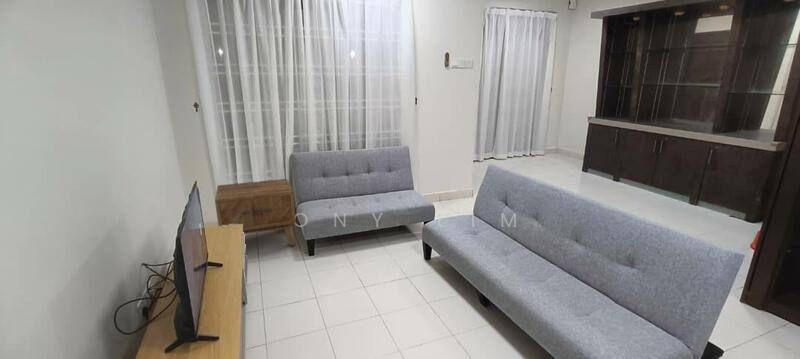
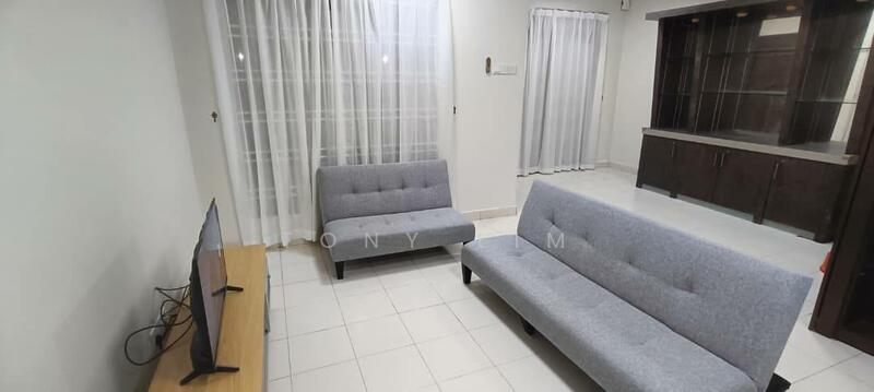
- side table [214,178,297,247]
